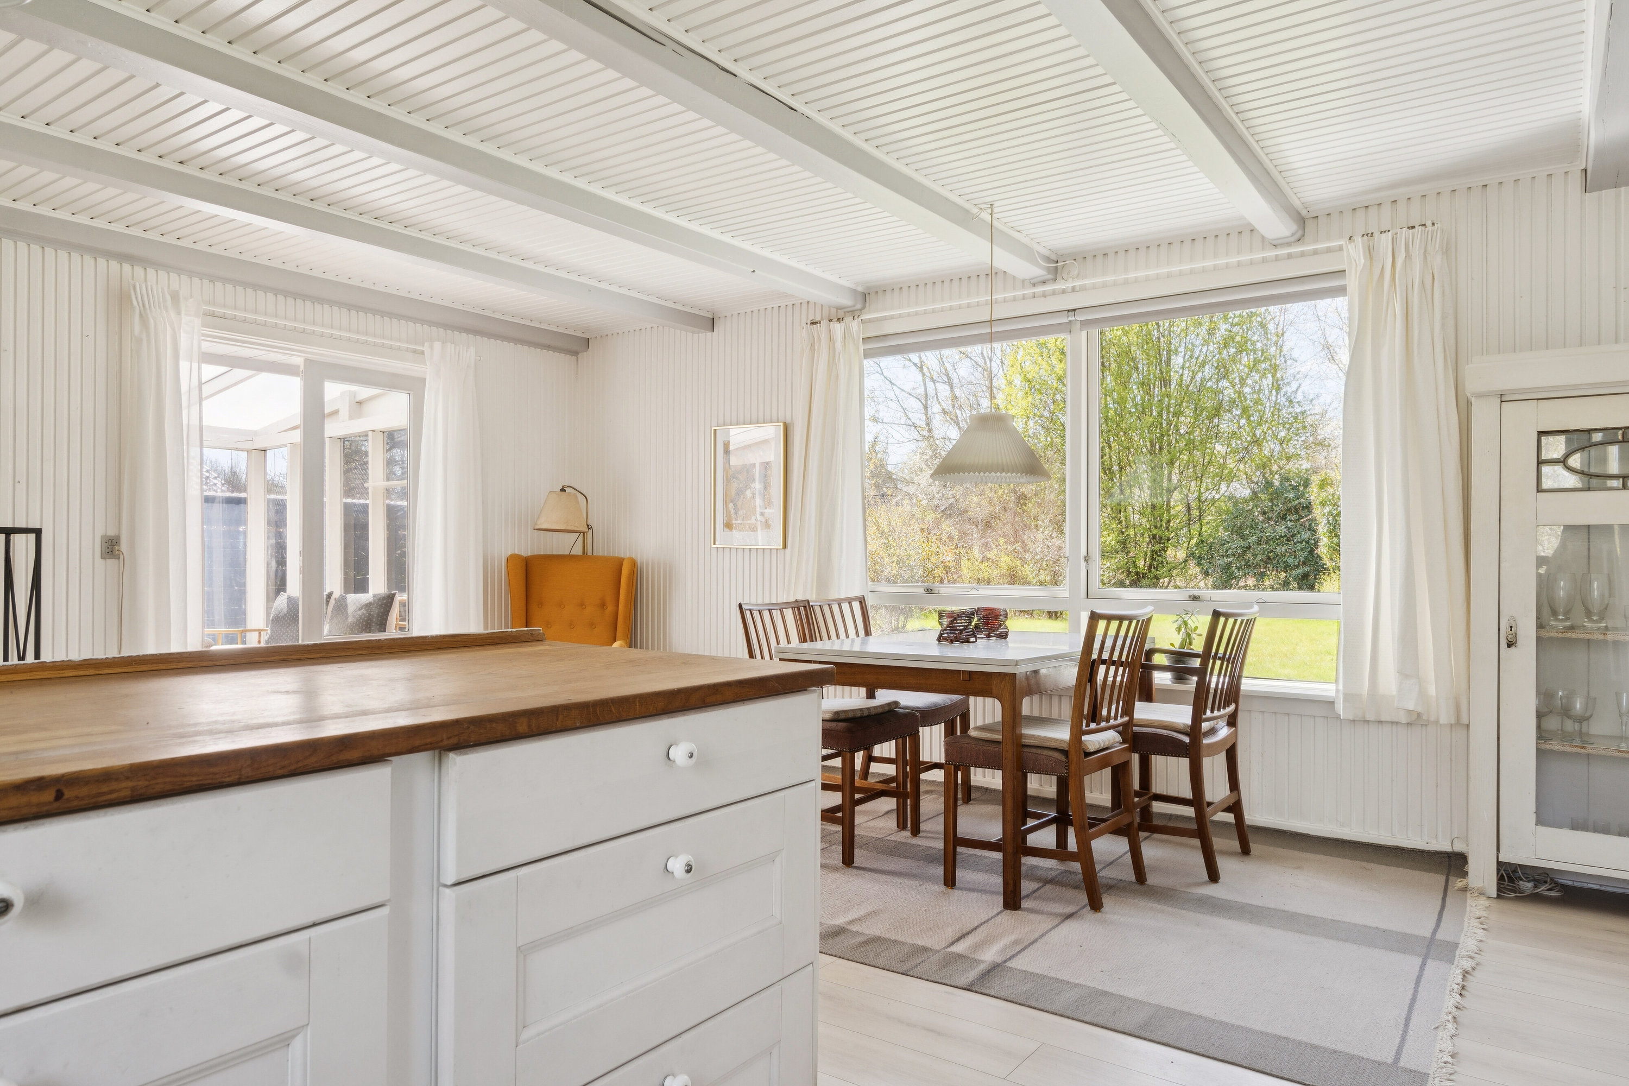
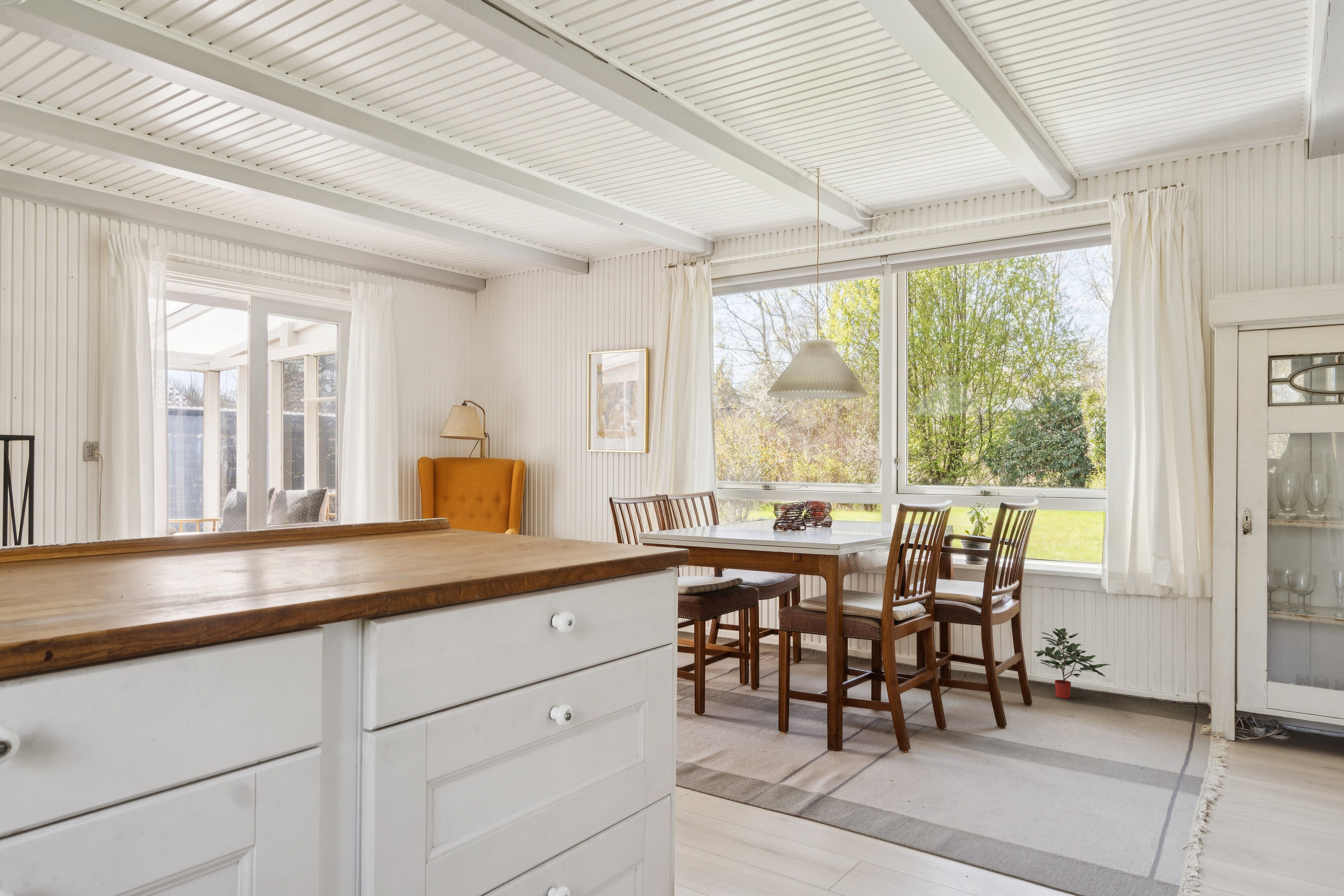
+ potted plant [1033,628,1111,699]
